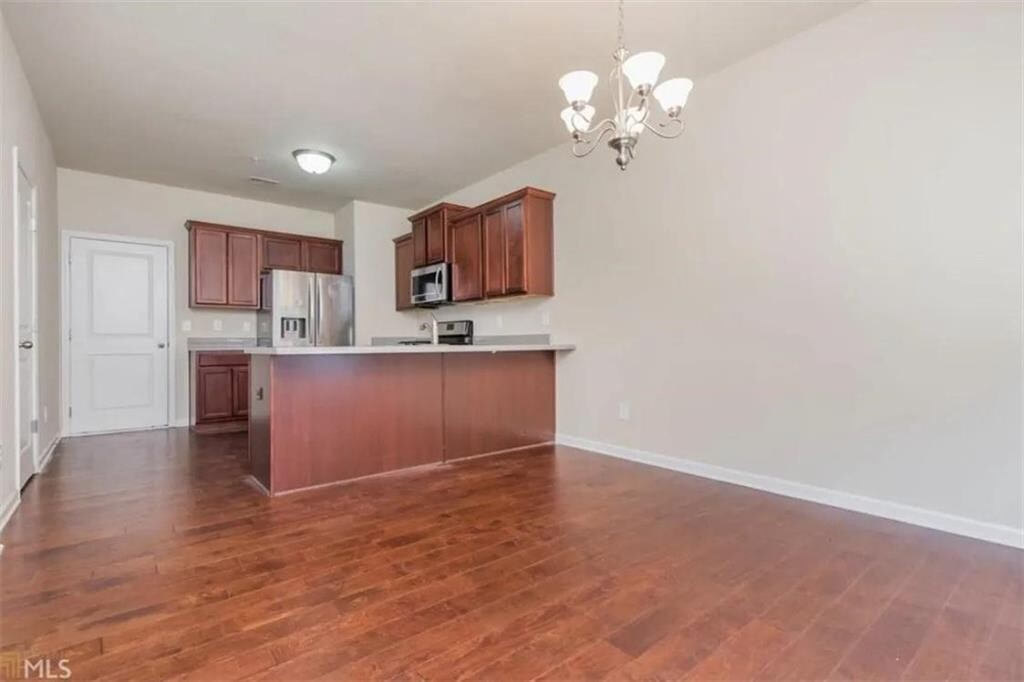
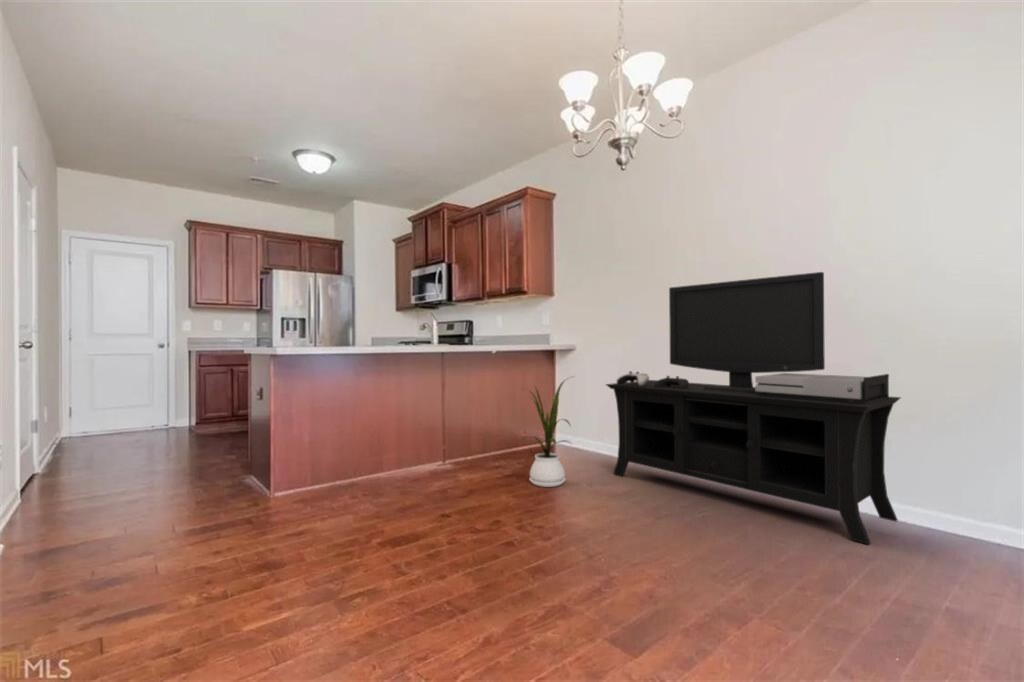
+ house plant [521,375,575,488]
+ media console [604,271,902,545]
